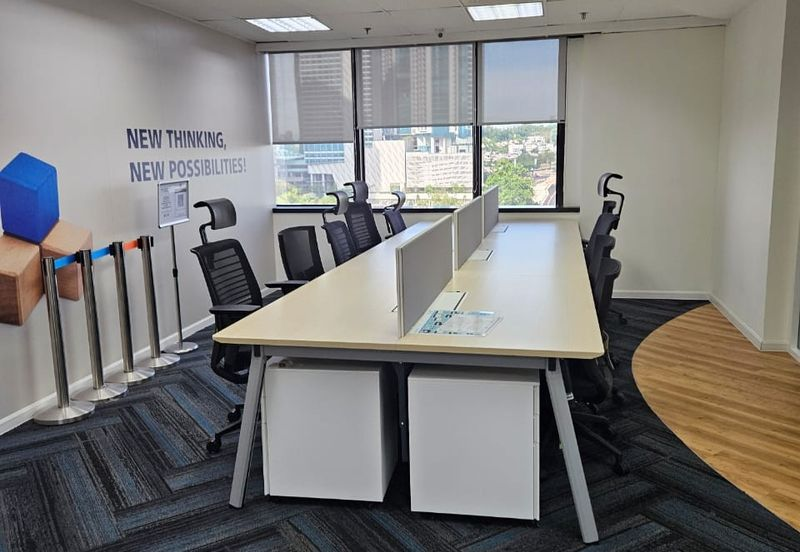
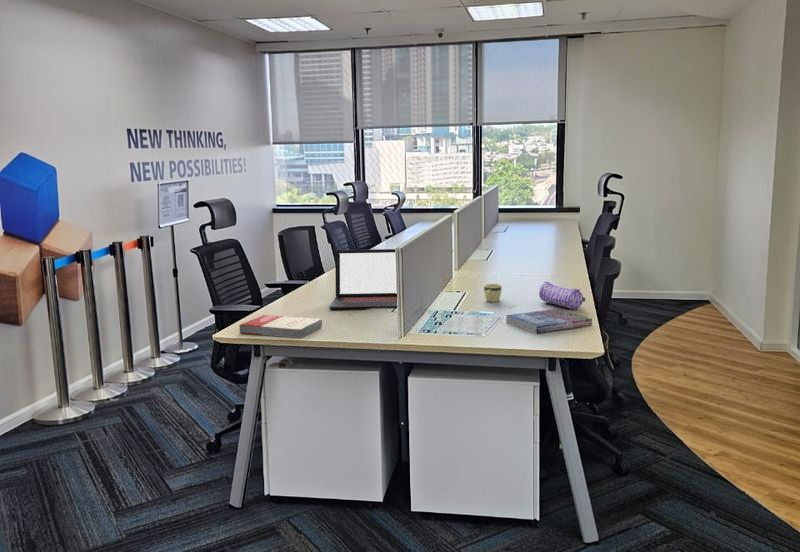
+ book [238,314,323,339]
+ mug [483,283,503,303]
+ laptop [329,248,398,310]
+ book [505,307,593,335]
+ pencil case [538,281,586,310]
